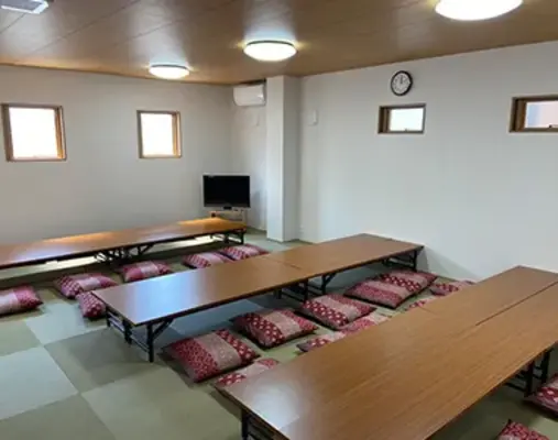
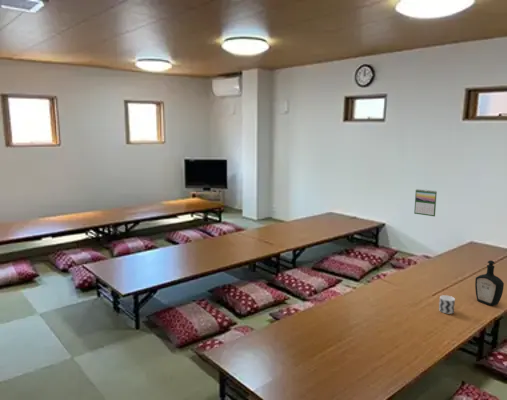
+ cup [438,294,456,314]
+ calendar [413,188,438,217]
+ bottle [474,260,505,307]
